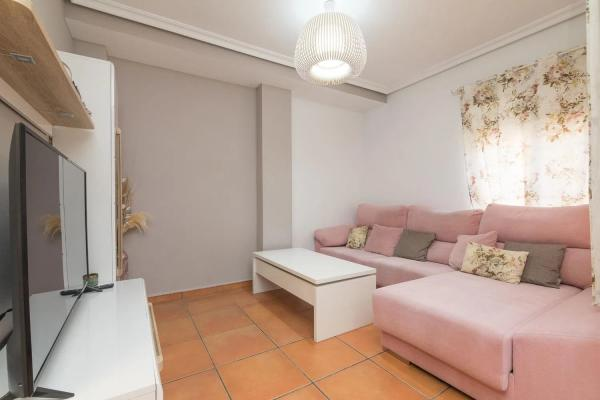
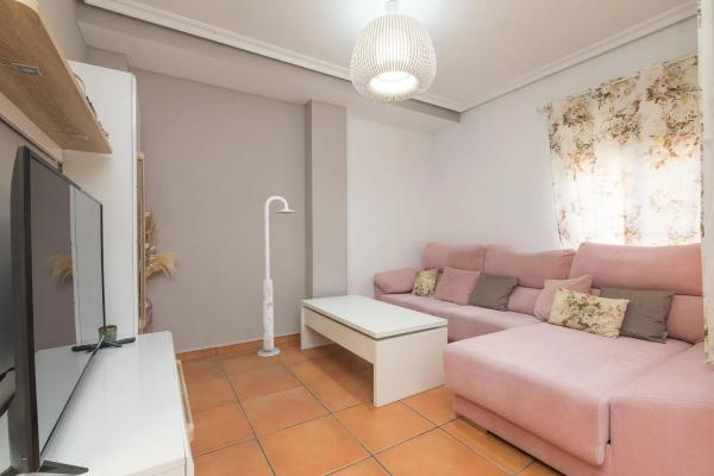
+ floor lamp [256,195,298,358]
